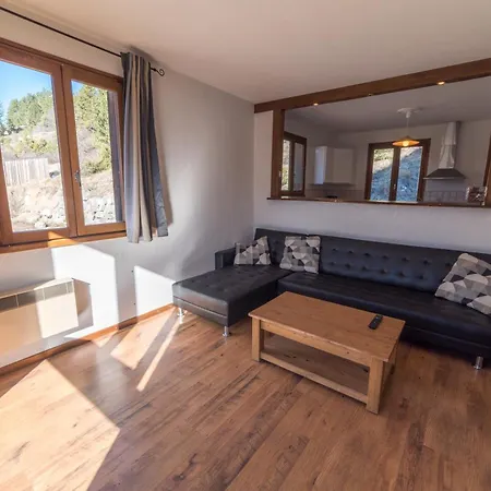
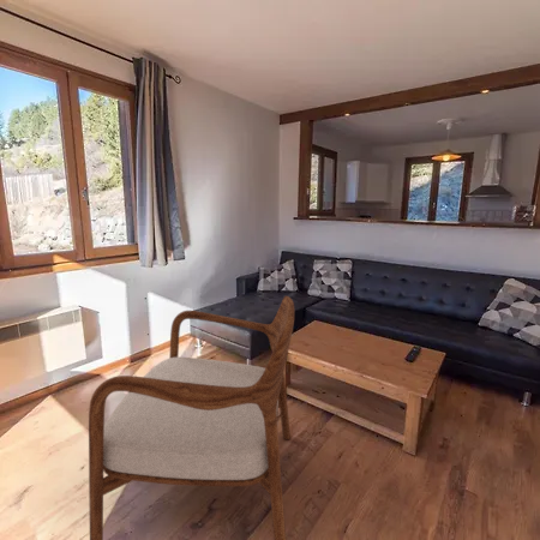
+ armchair [88,295,295,540]
